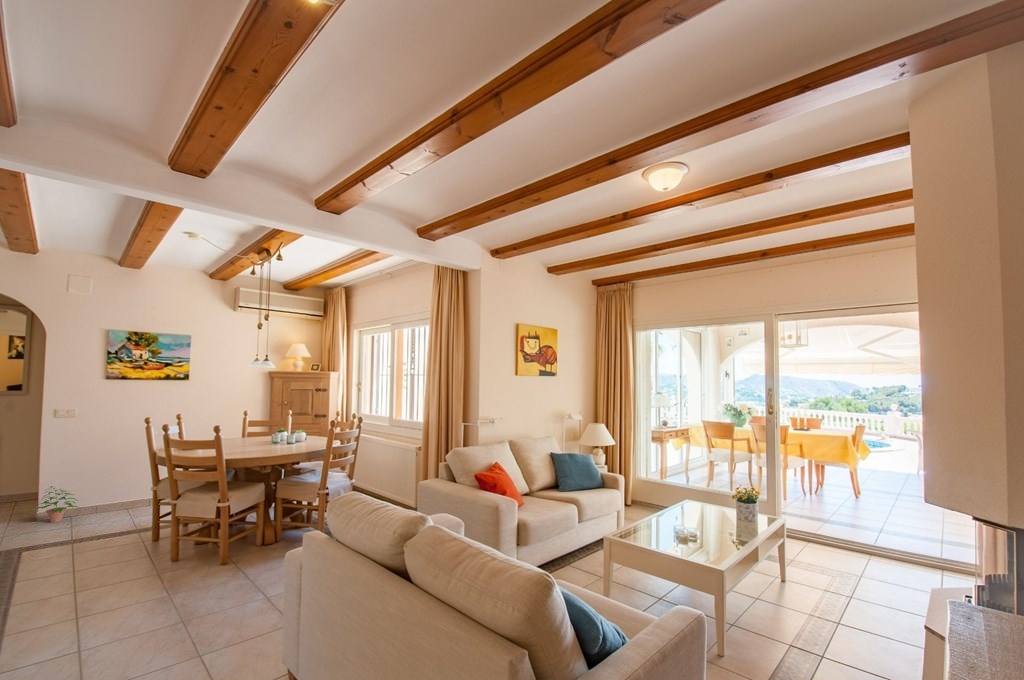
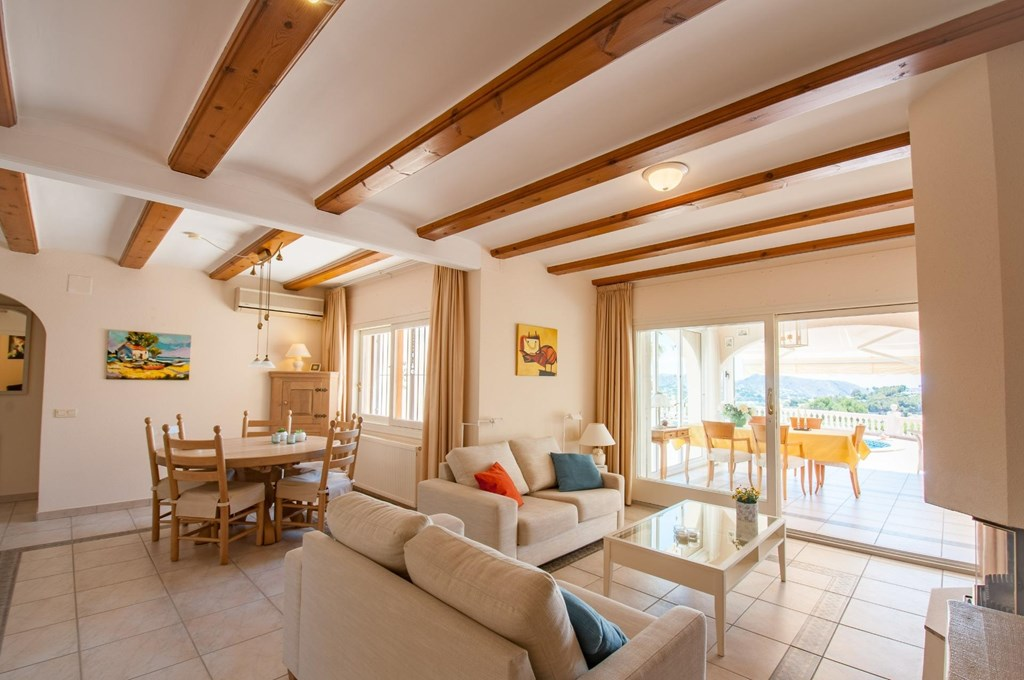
- potted plant [30,485,82,524]
